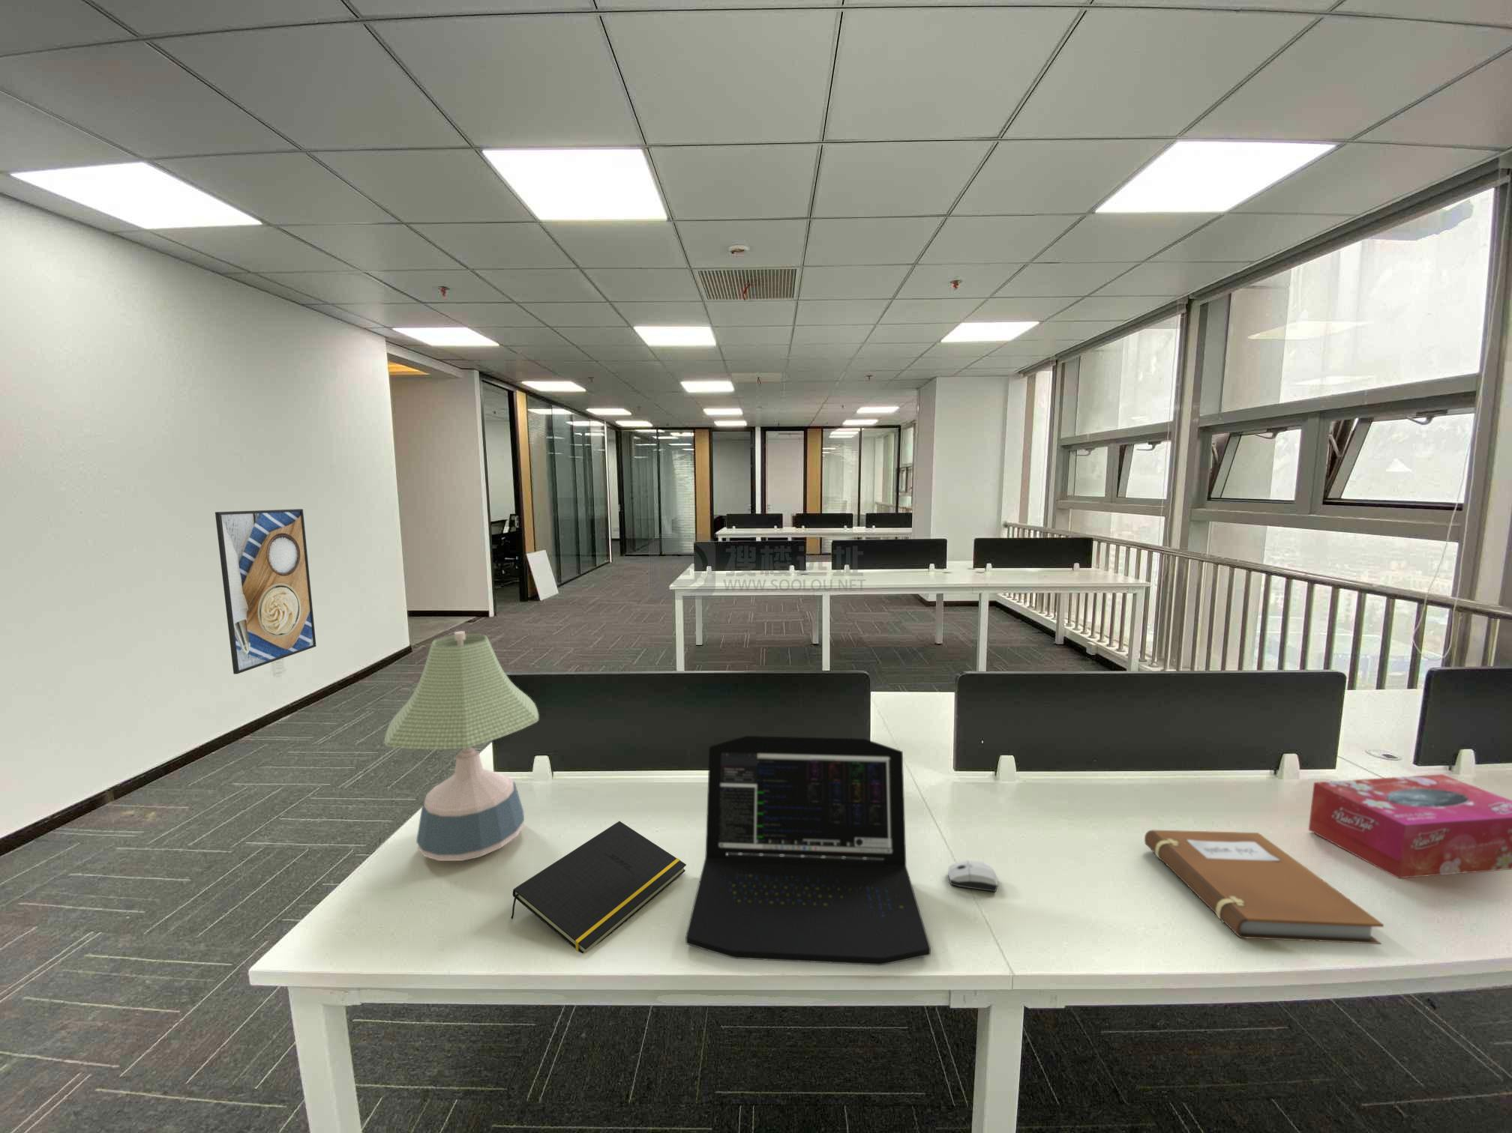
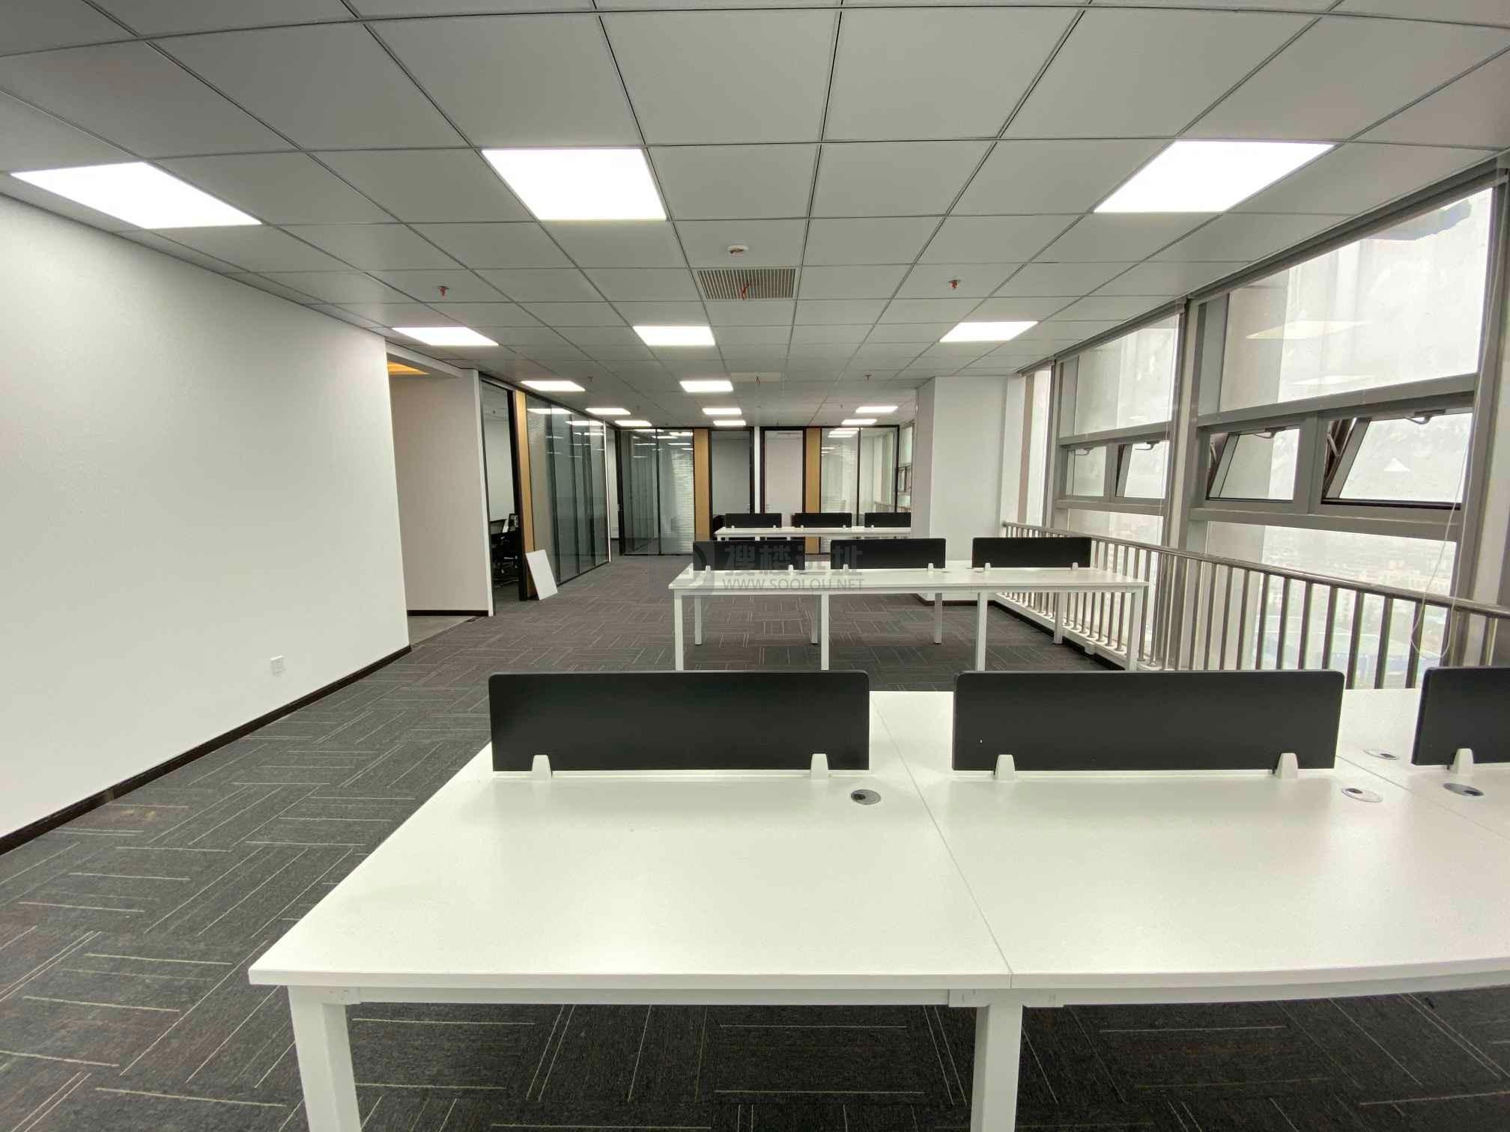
- desk lamp [385,631,539,862]
- computer mouse [948,859,999,893]
- notebook [1144,830,1385,945]
- notepad [510,820,687,954]
- laptop [685,735,931,966]
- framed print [214,508,317,675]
- tissue box [1308,774,1512,880]
